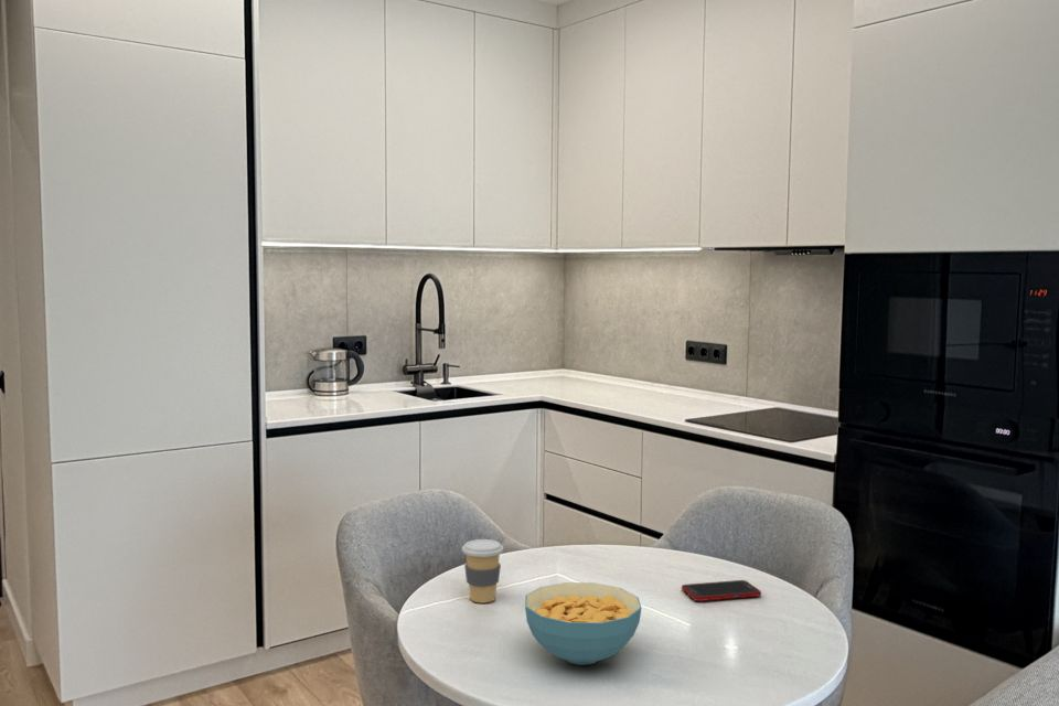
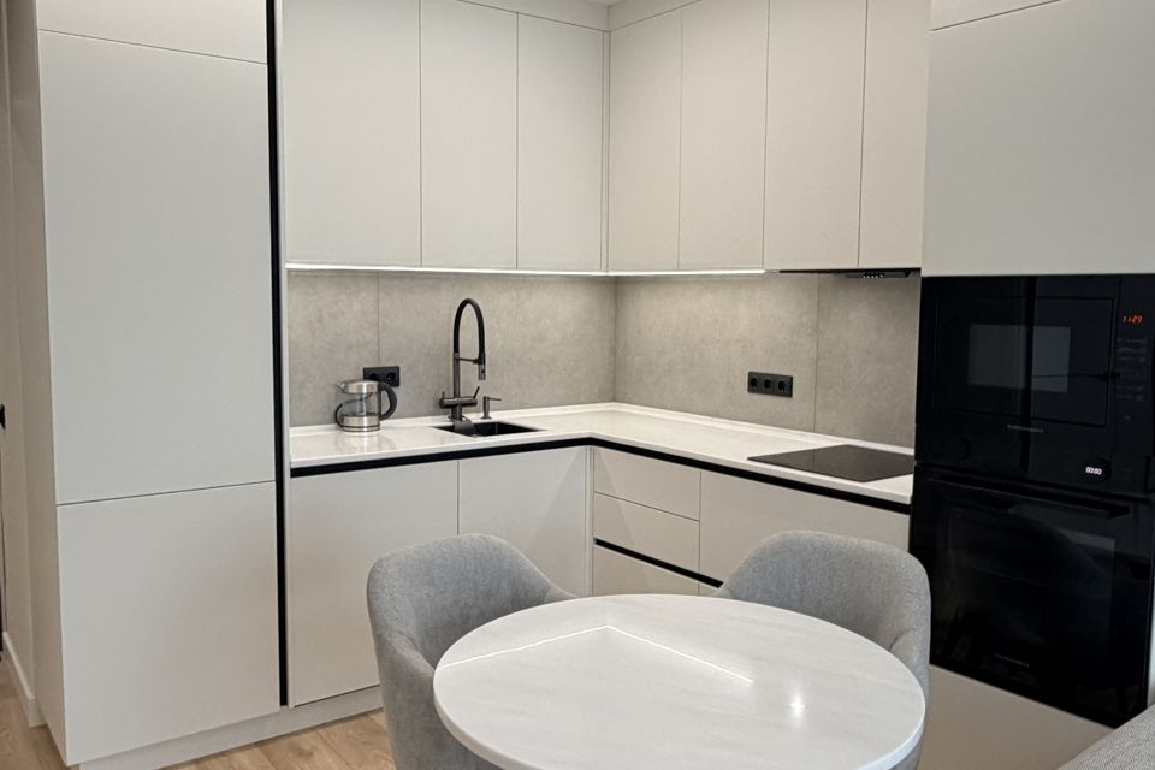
- cell phone [681,579,762,602]
- coffee cup [461,538,504,603]
- cereal bowl [524,581,642,666]
